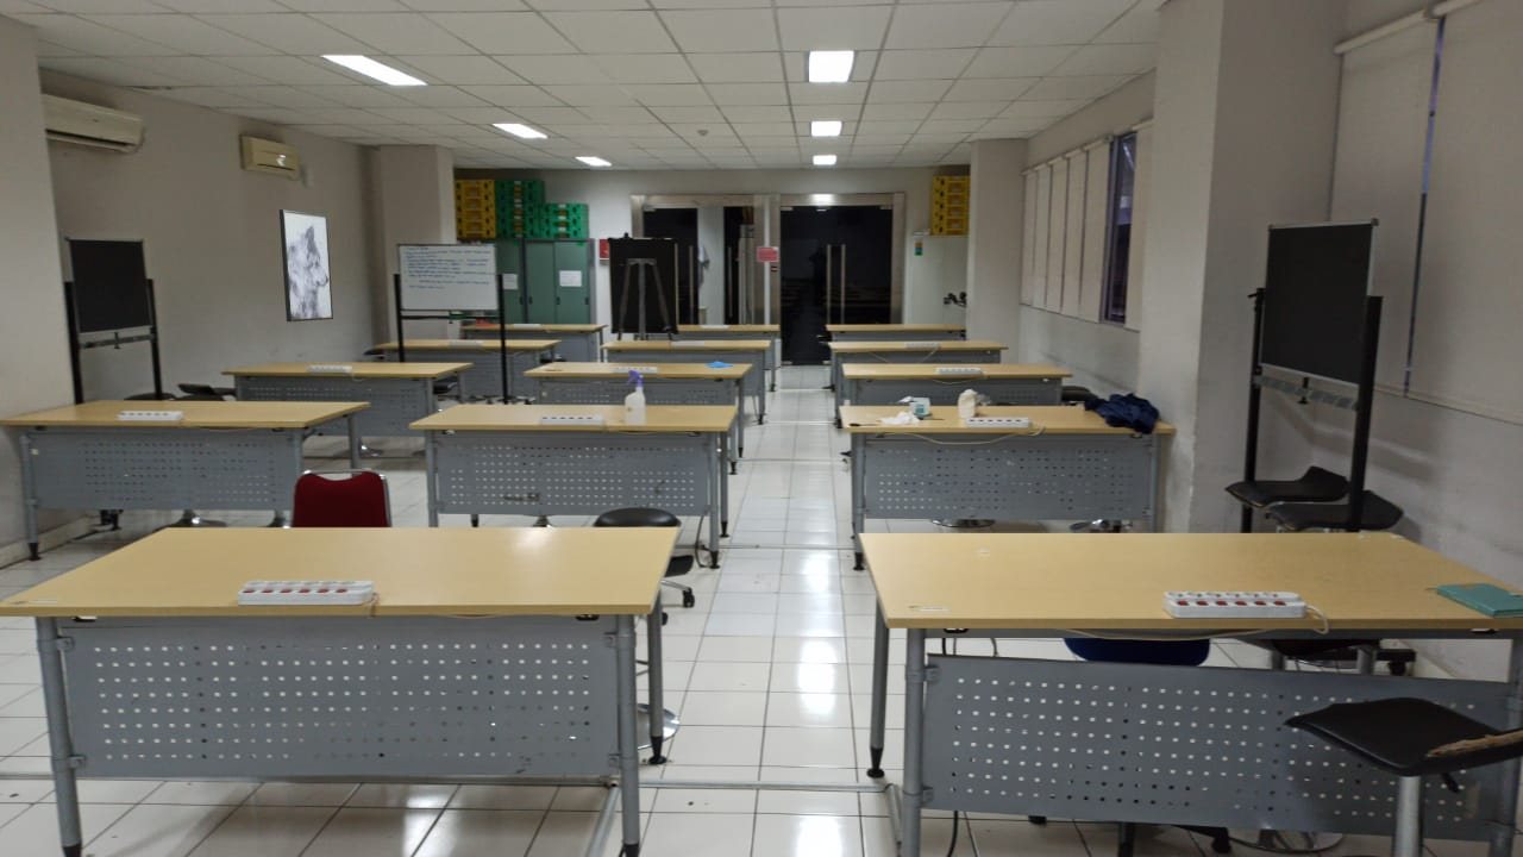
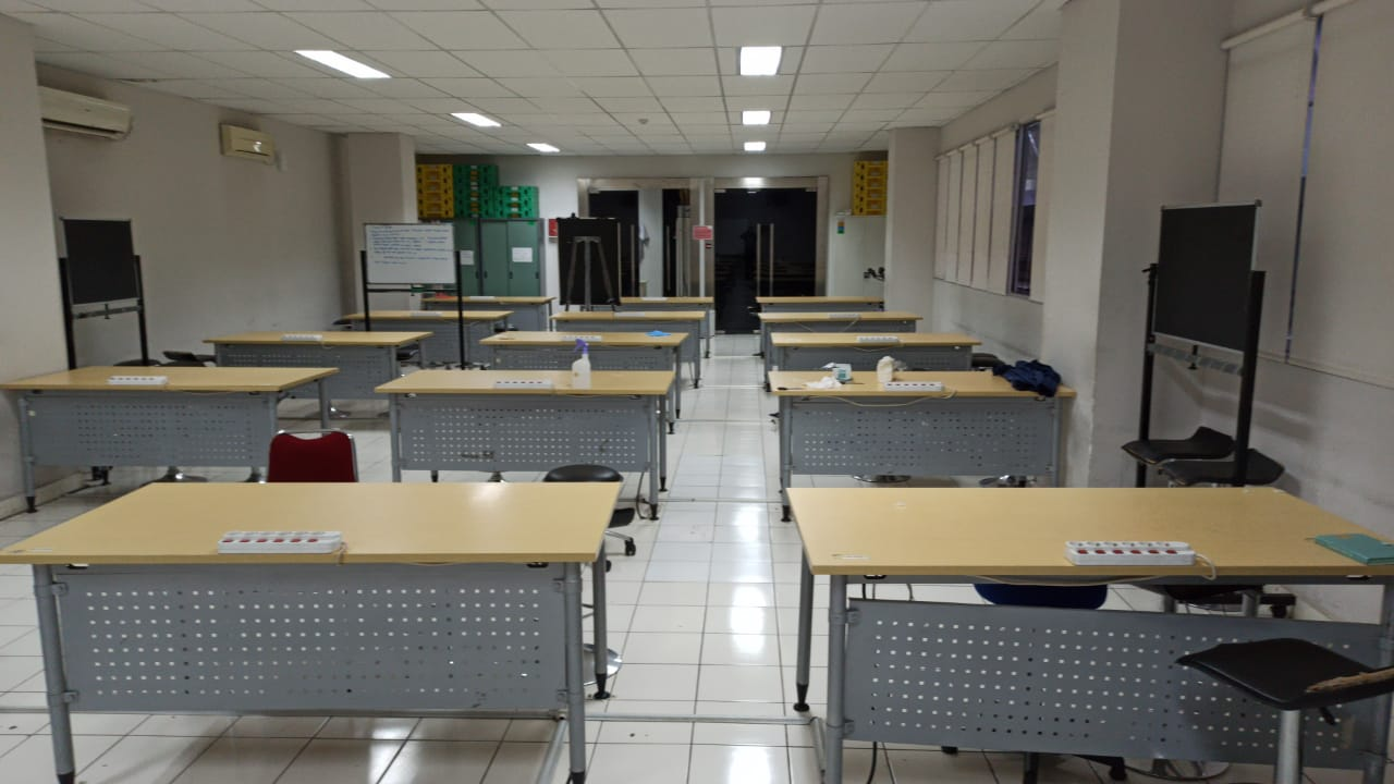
- wall art [278,208,334,323]
